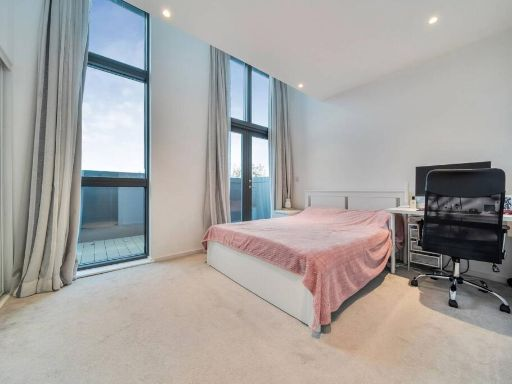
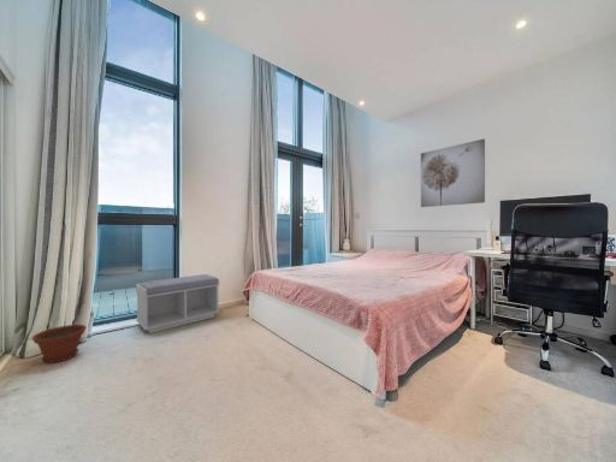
+ wall art [420,138,486,208]
+ bench [135,273,220,334]
+ plant pot [31,324,88,365]
